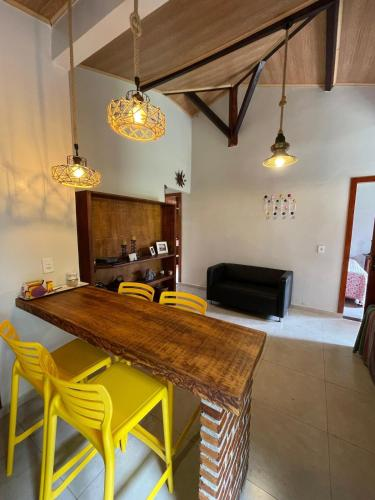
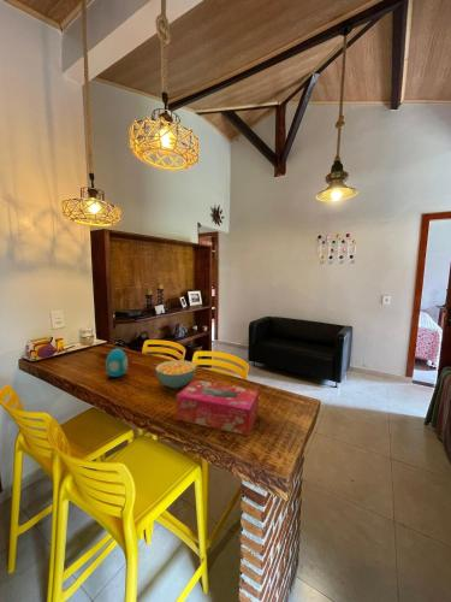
+ decorative egg [105,348,129,378]
+ cereal bowl [154,359,197,389]
+ tissue box [176,378,260,437]
